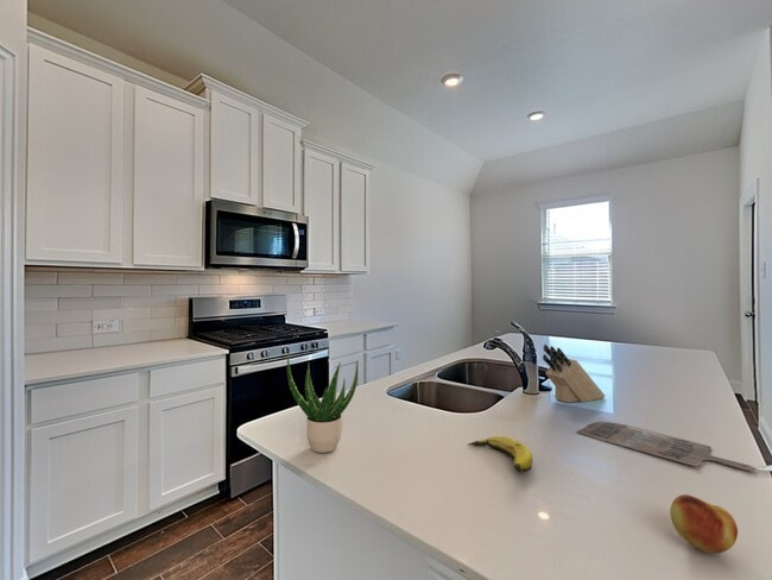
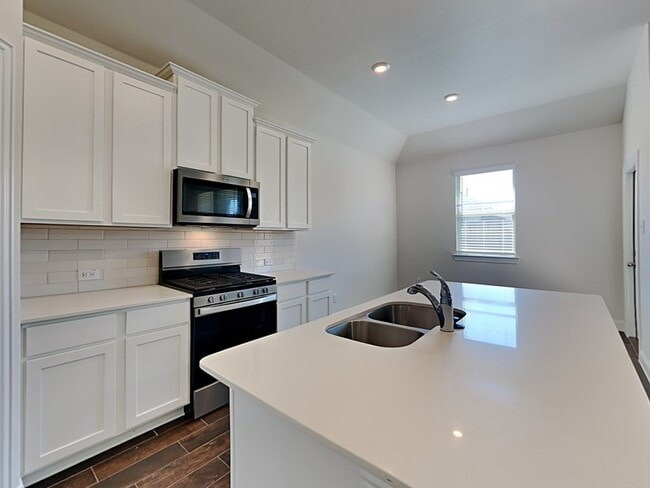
- fruit [669,493,739,555]
- home sign [575,421,772,472]
- potted plant [286,353,359,454]
- banana [467,435,533,473]
- knife block [542,343,606,404]
